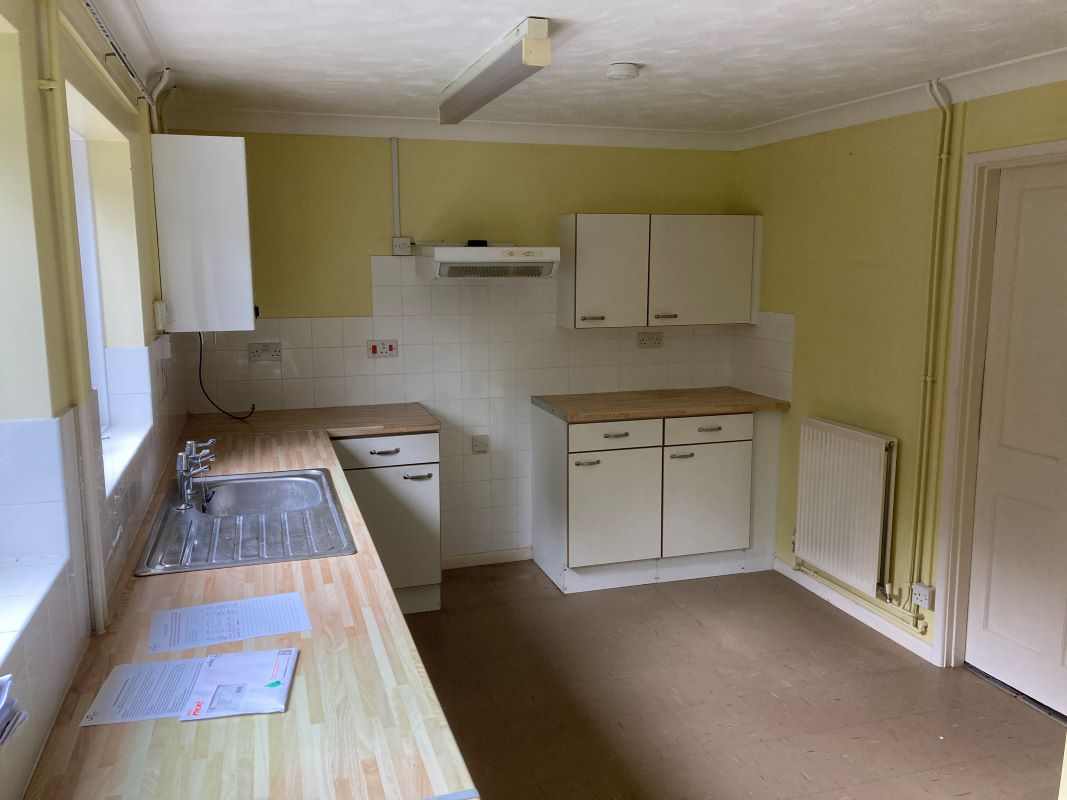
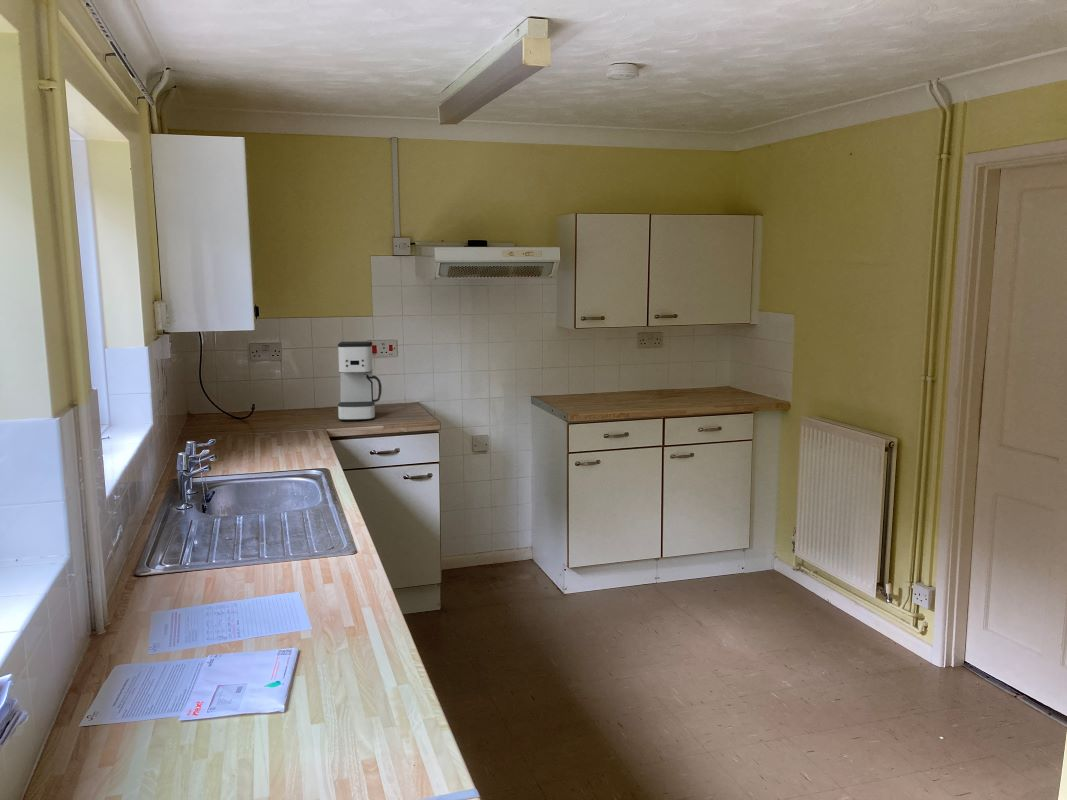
+ coffee maker [337,340,383,421]
